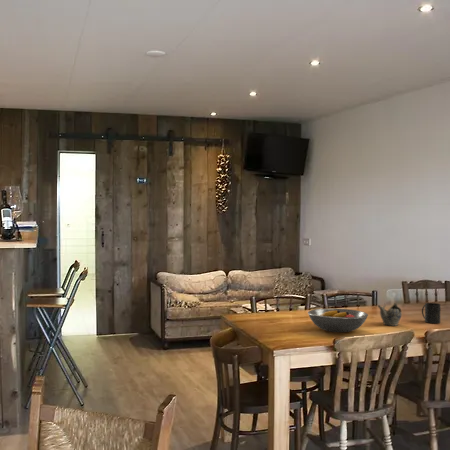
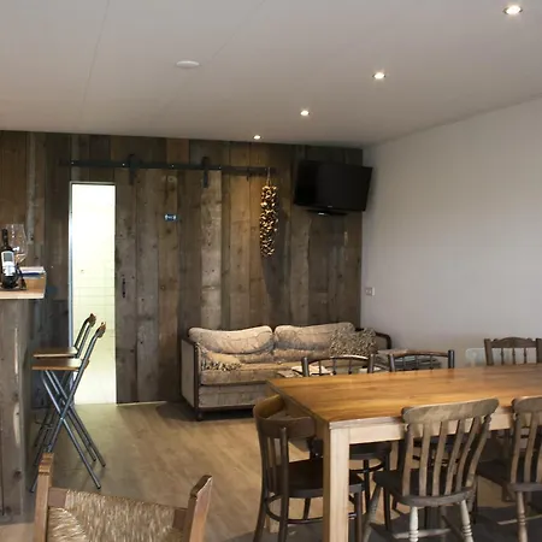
- fruit bowl [307,307,369,333]
- mug [421,302,442,324]
- teapot [377,302,403,327]
